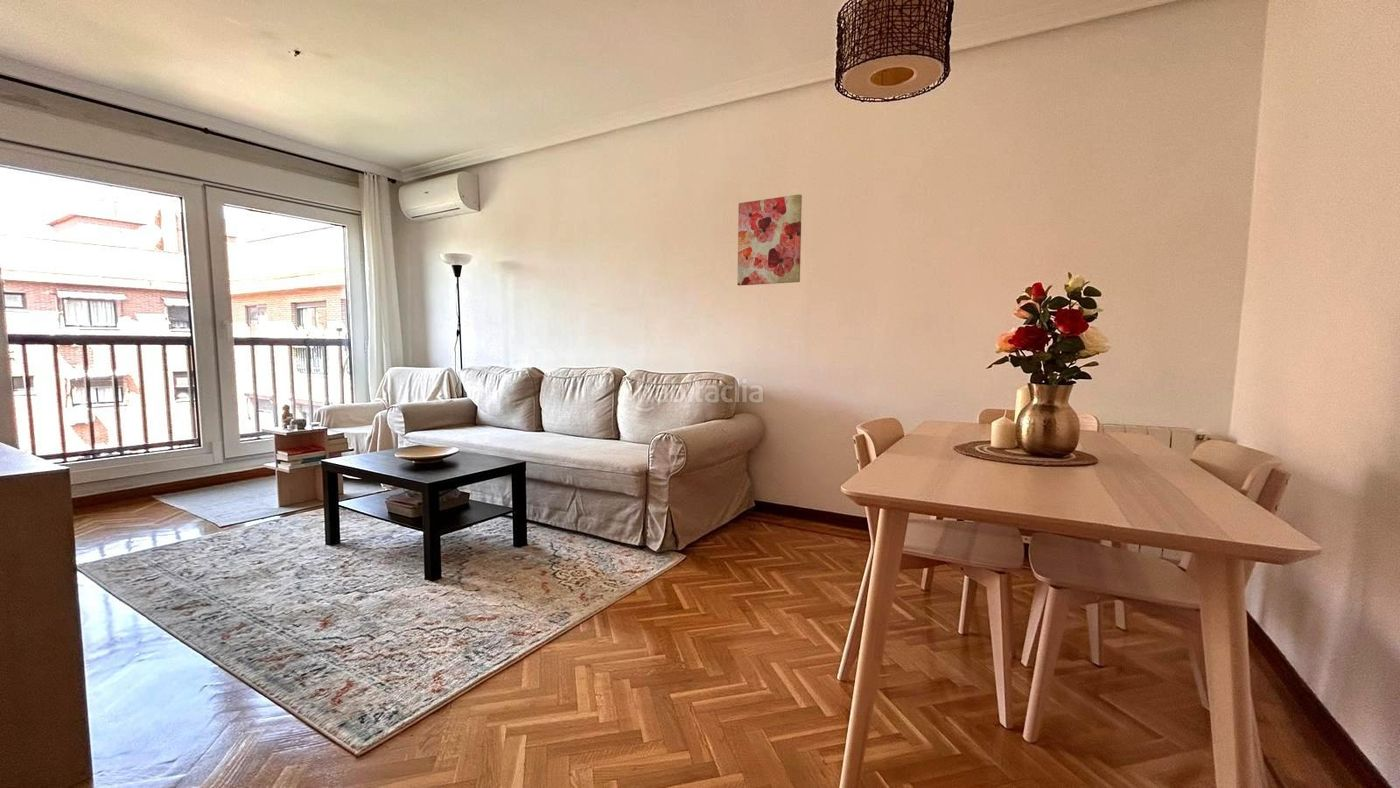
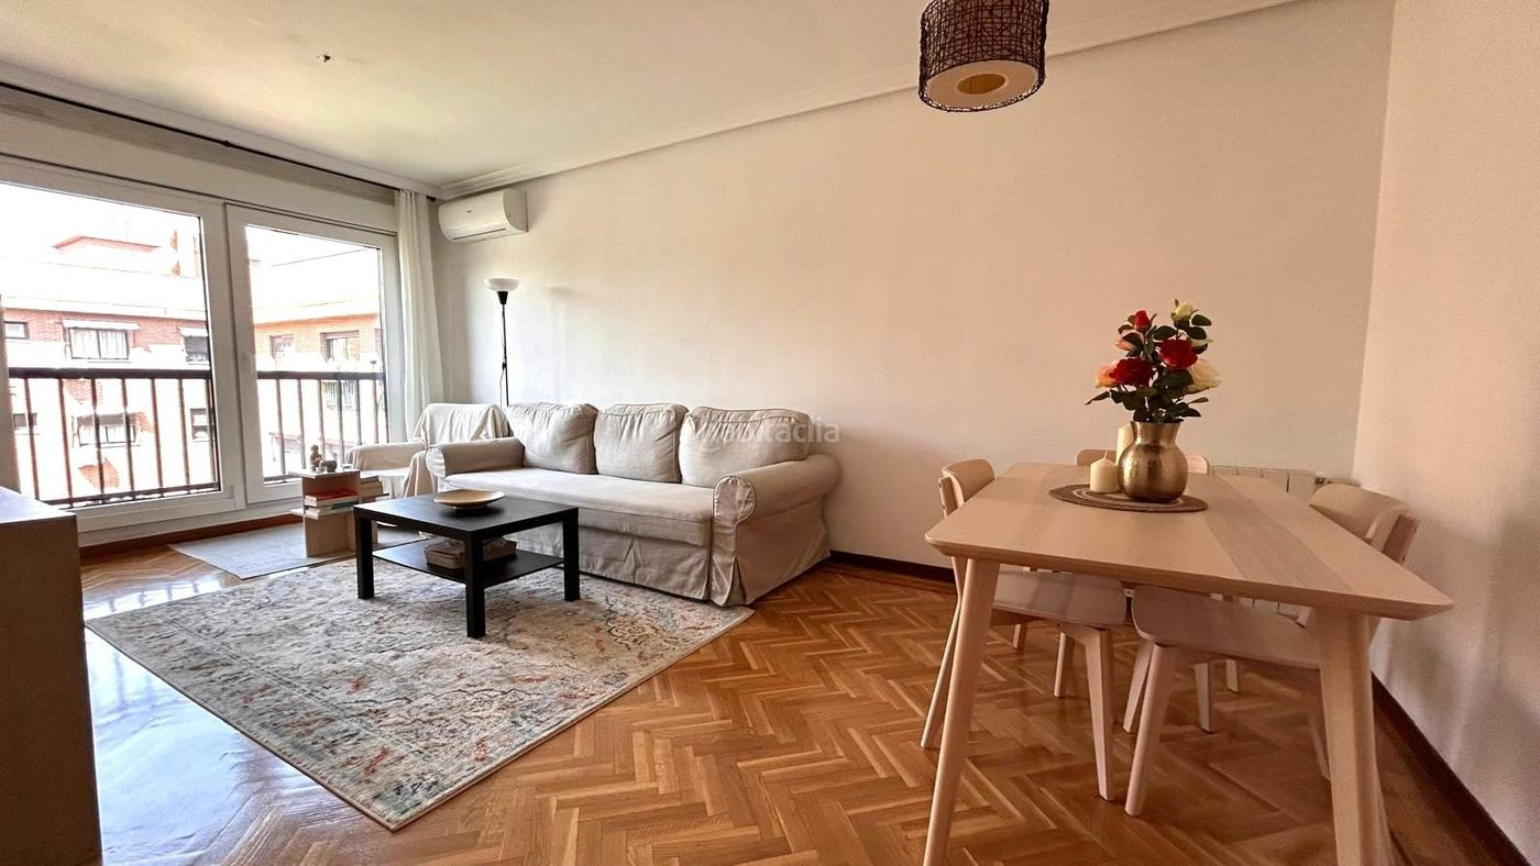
- wall art [737,193,803,287]
